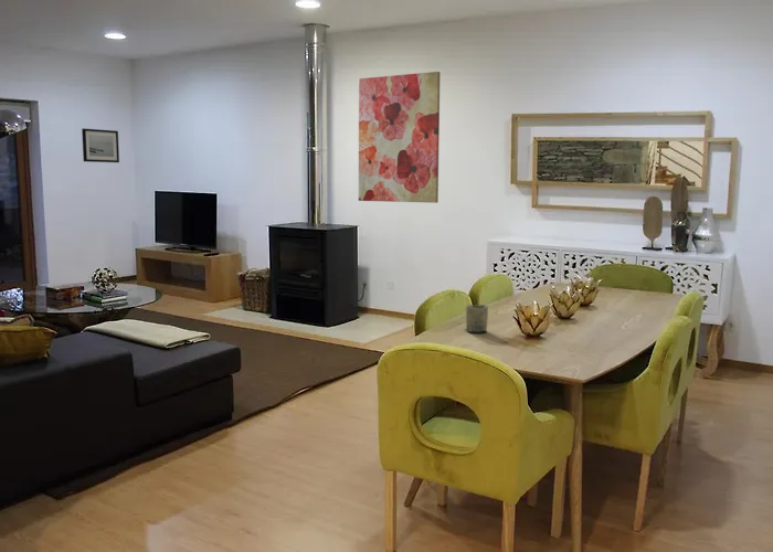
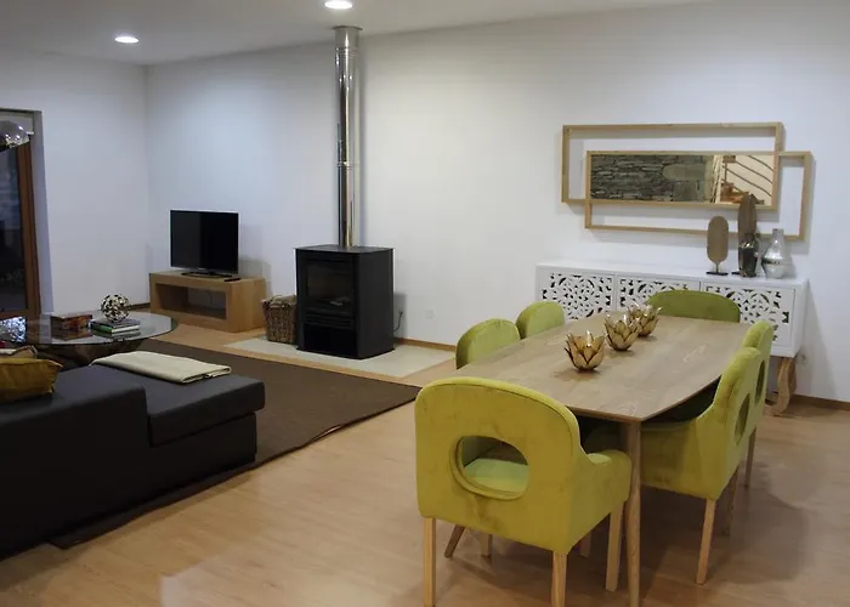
- wall art [358,71,441,204]
- cup [465,304,489,332]
- wall art [81,127,120,163]
